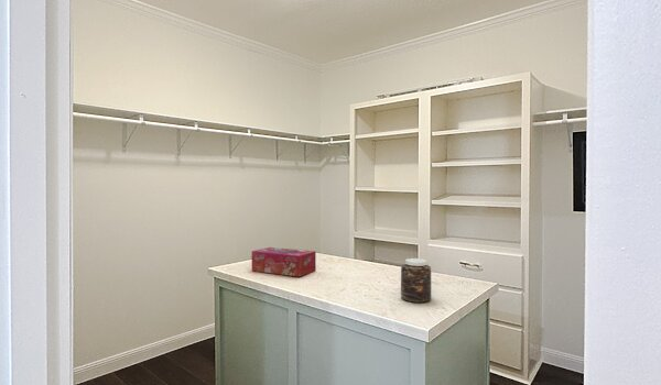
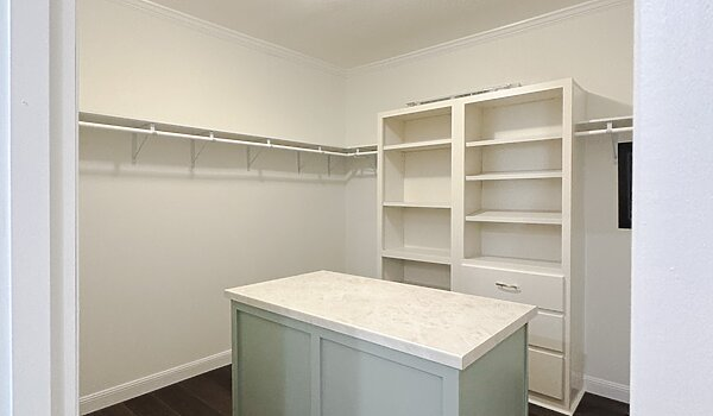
- tissue box [251,246,317,277]
- jar [400,257,432,304]
